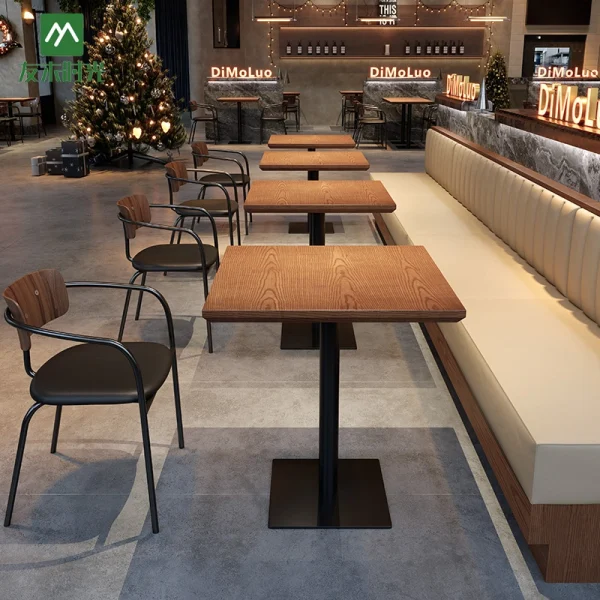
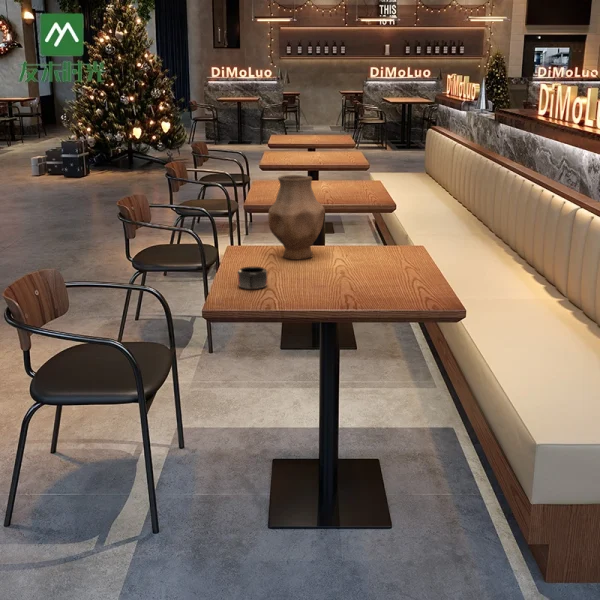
+ mug [237,266,269,290]
+ vase [267,174,326,261]
